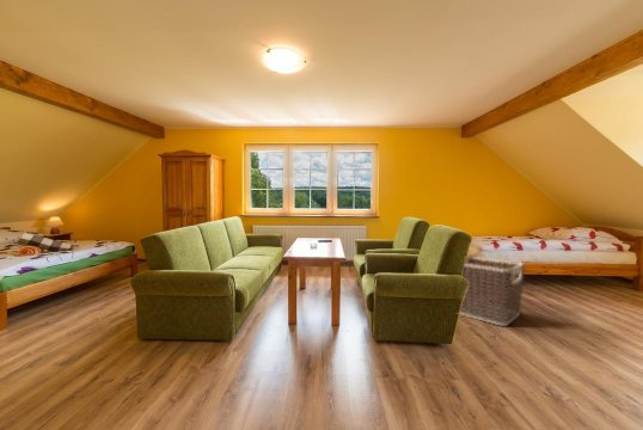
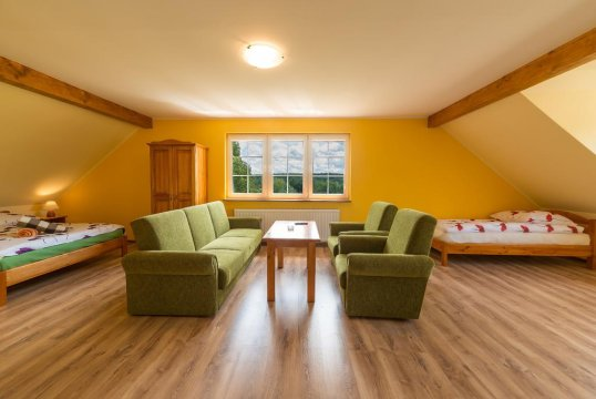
- clothes hamper [458,256,526,327]
